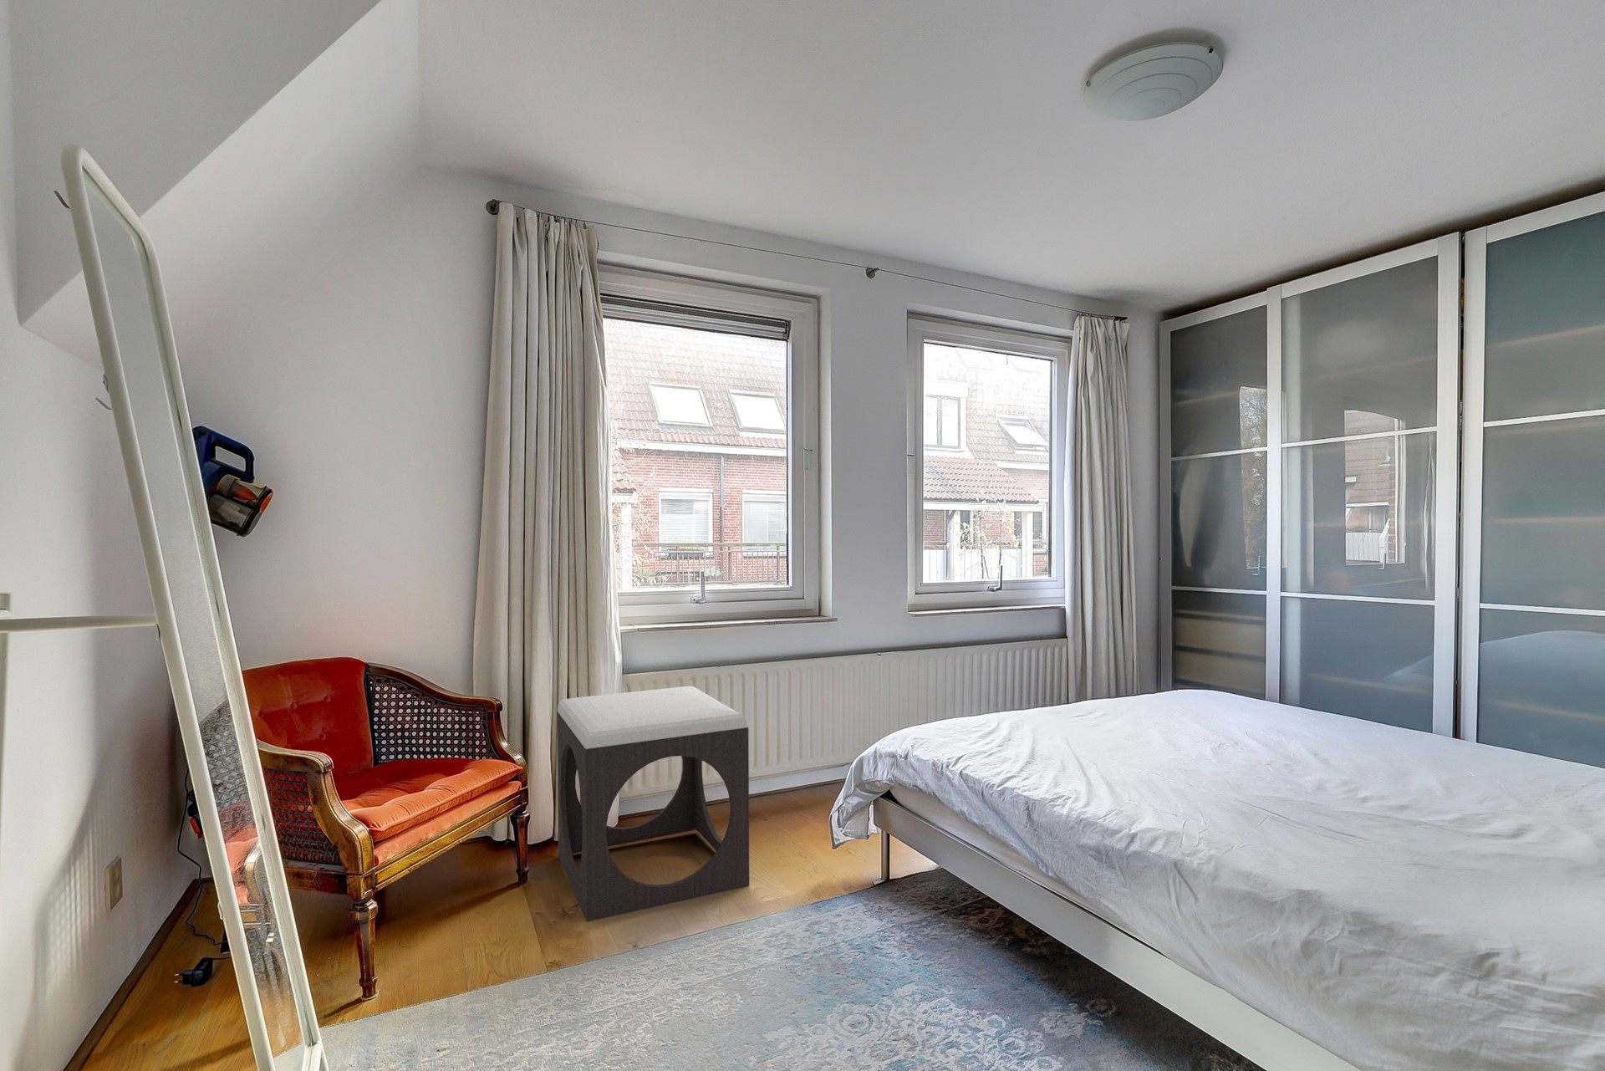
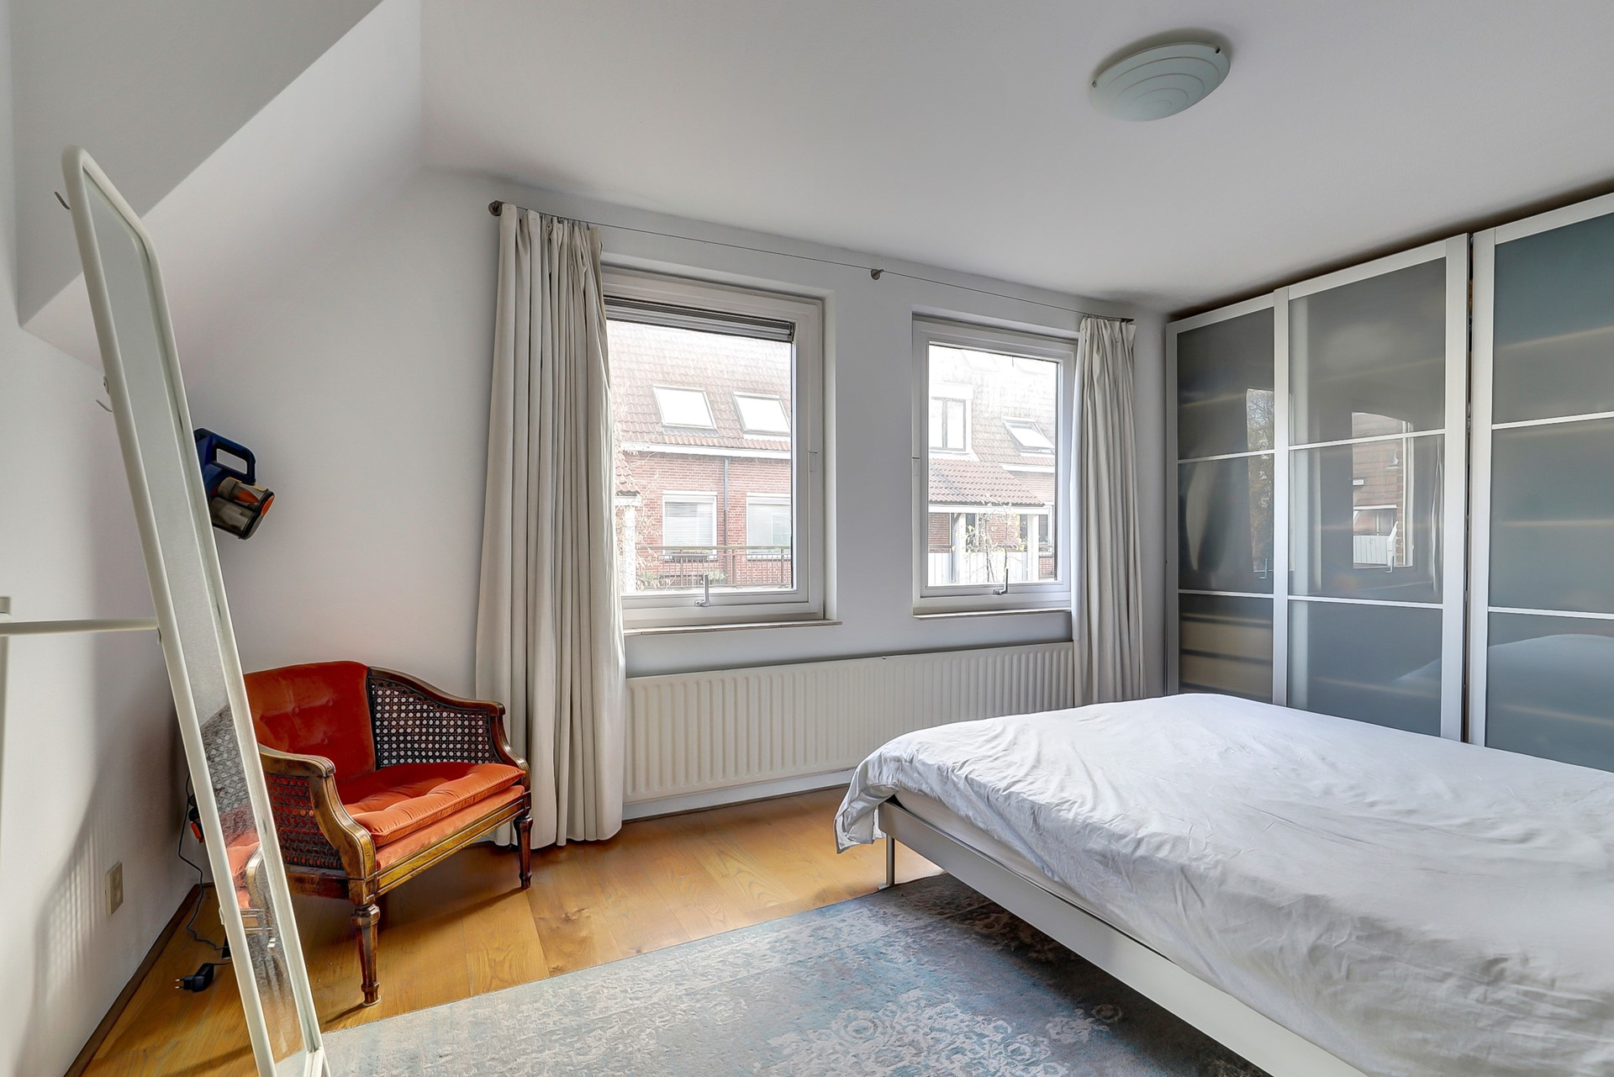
- footstool [556,686,749,923]
